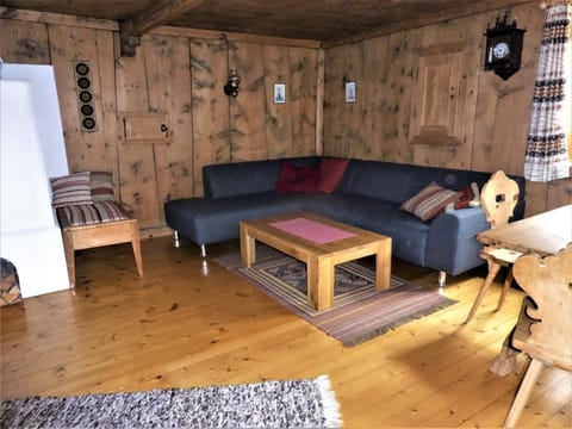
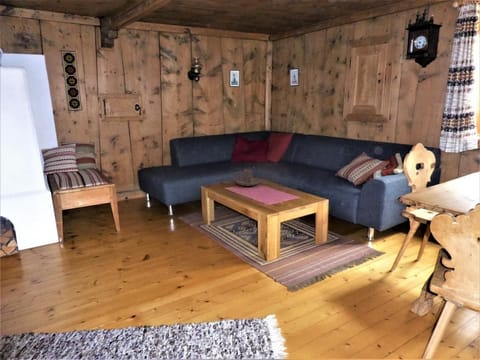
+ candle holder [232,168,260,187]
